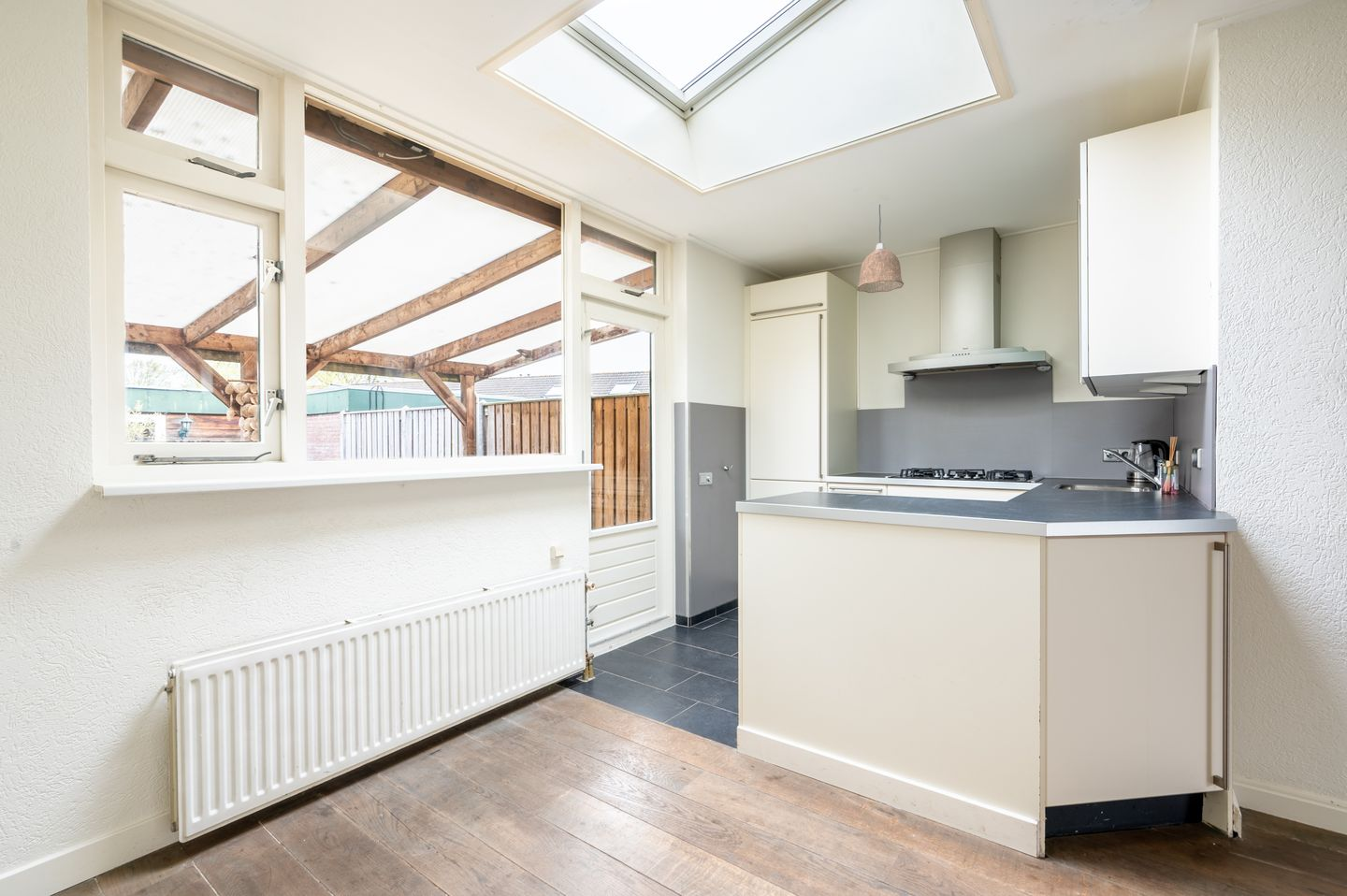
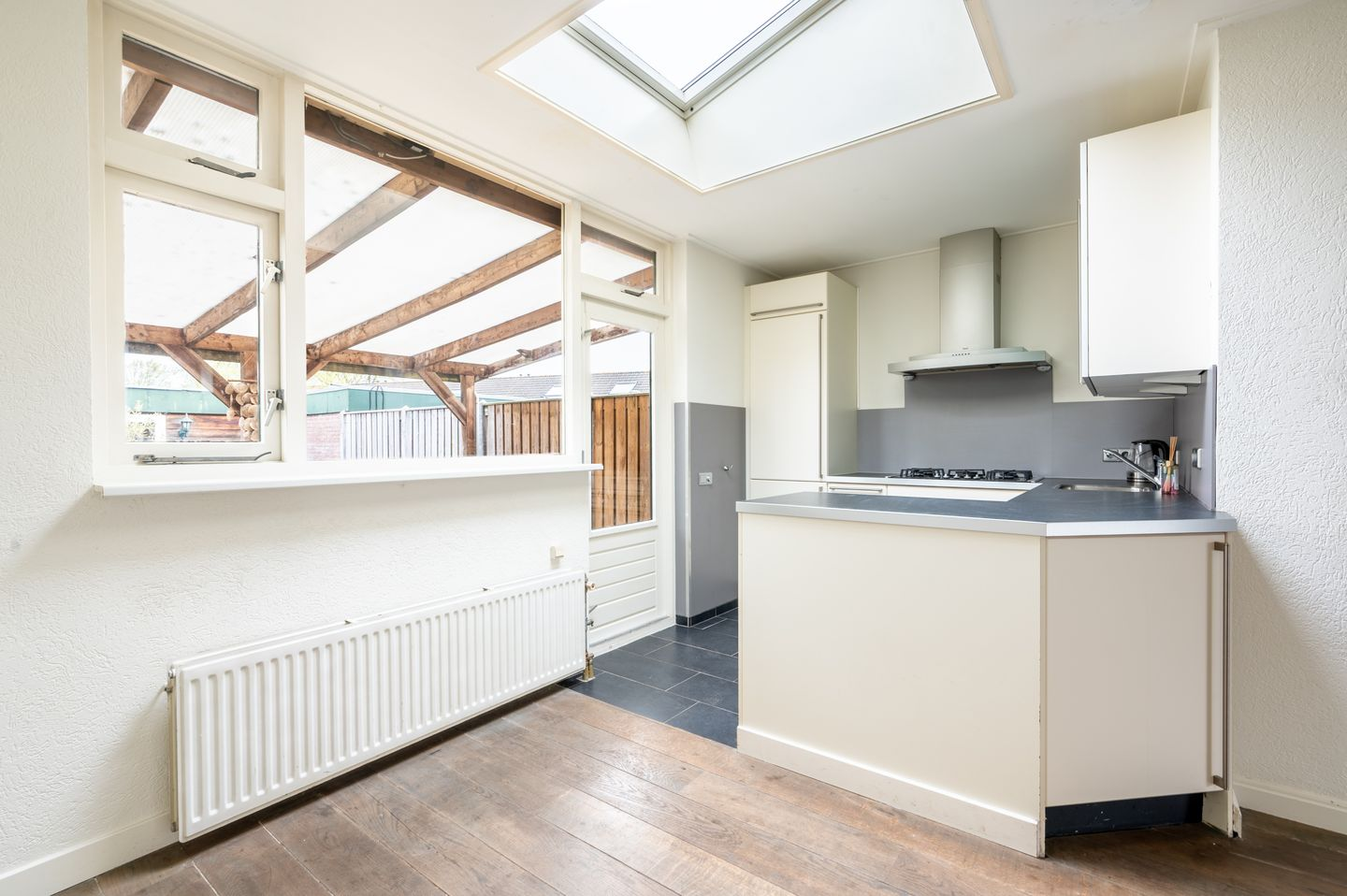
- pendant lamp [856,204,905,294]
